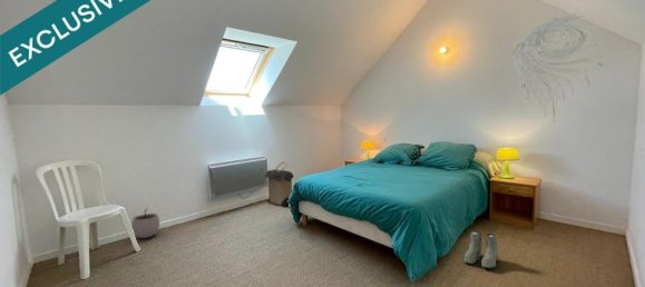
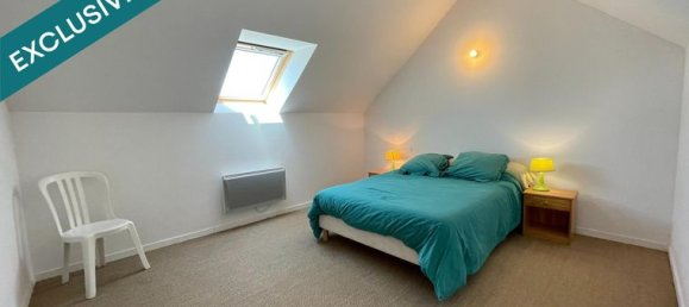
- wall sculpture [512,12,606,123]
- boots [463,230,499,269]
- plant pot [130,207,160,239]
- laundry hamper [263,160,295,207]
